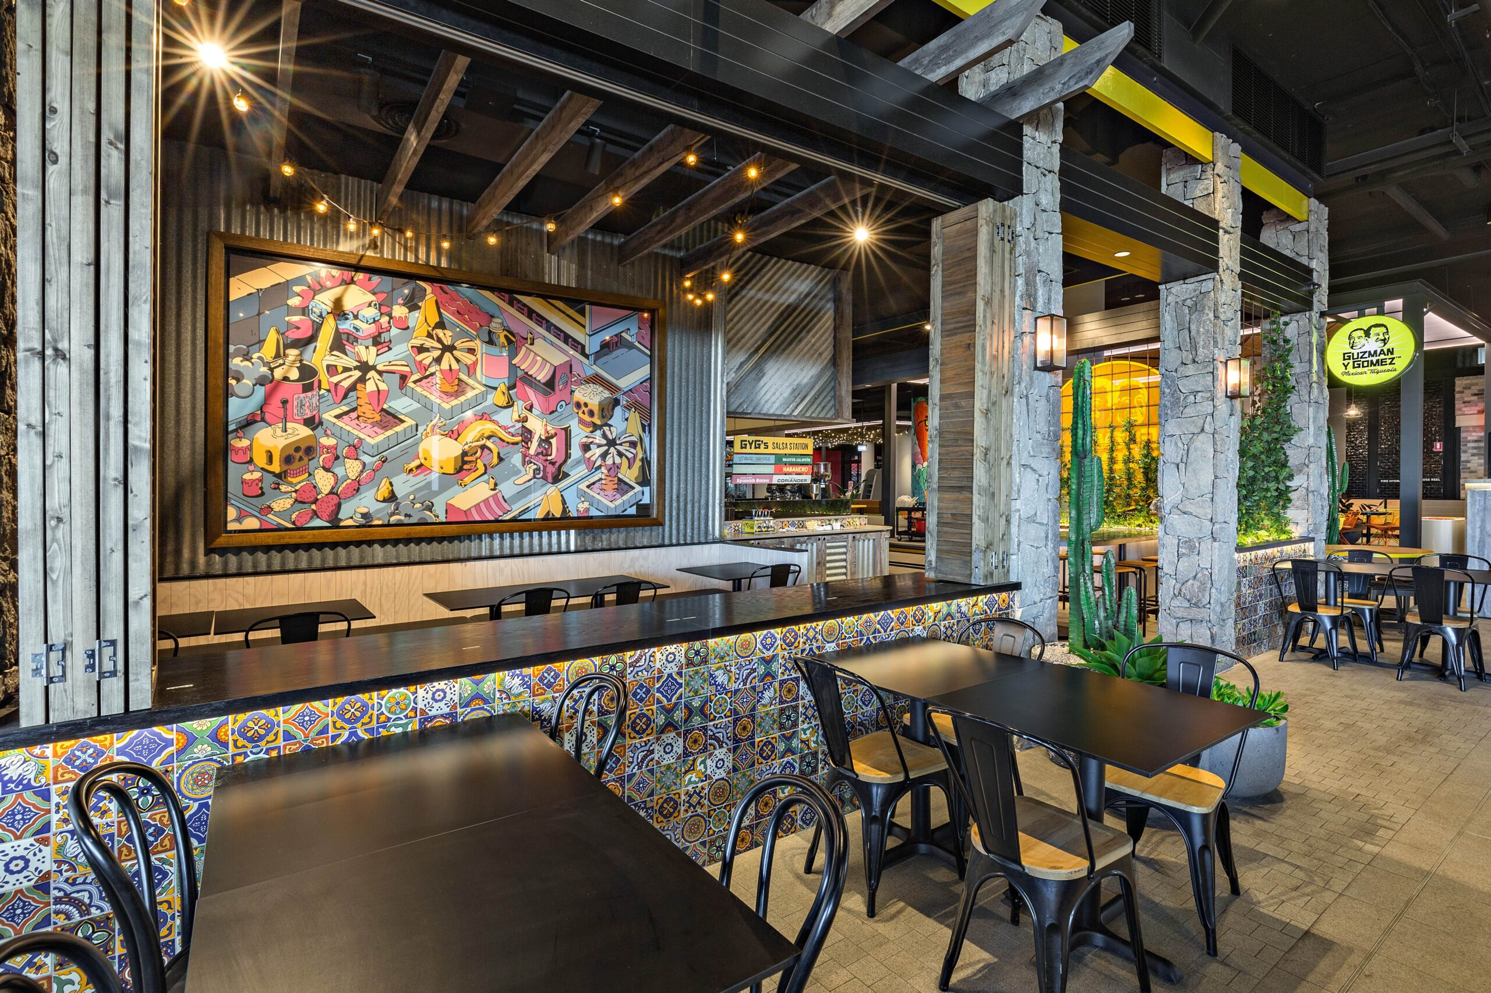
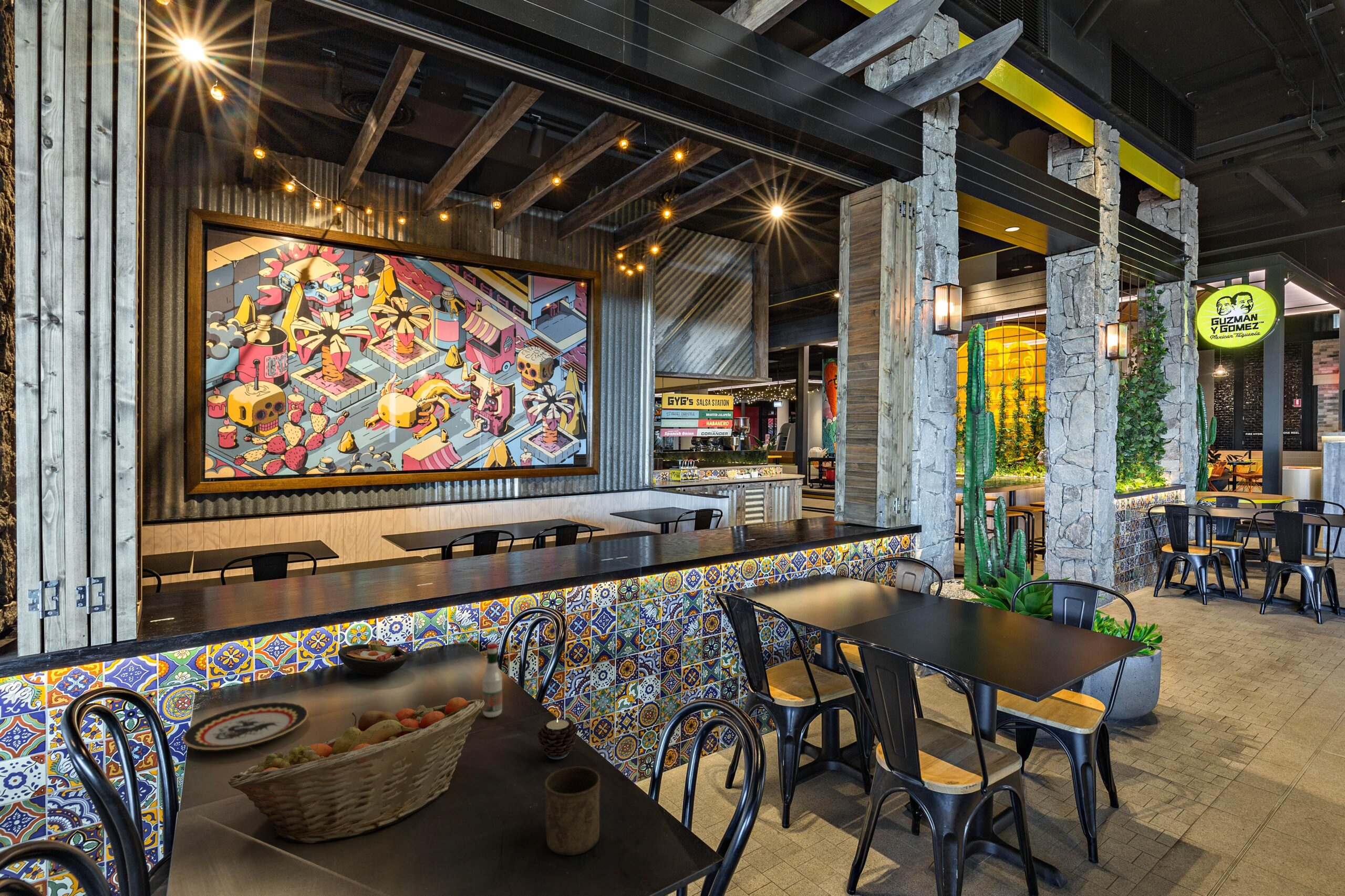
+ fruit basket [227,696,485,844]
+ cup [544,766,601,856]
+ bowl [337,640,408,676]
+ tabasco sauce [482,643,503,718]
+ plate [181,702,309,751]
+ candle [537,717,578,760]
